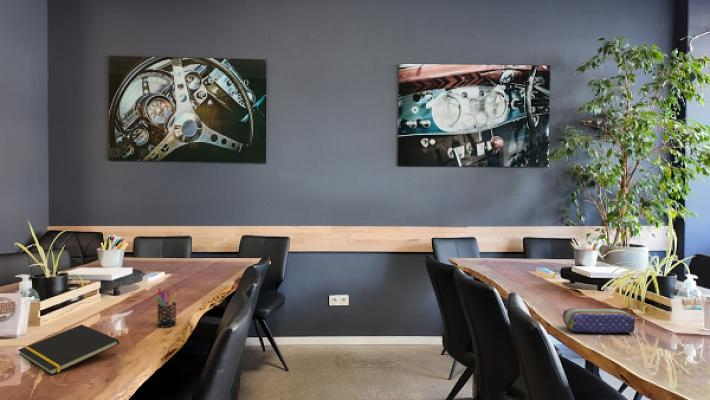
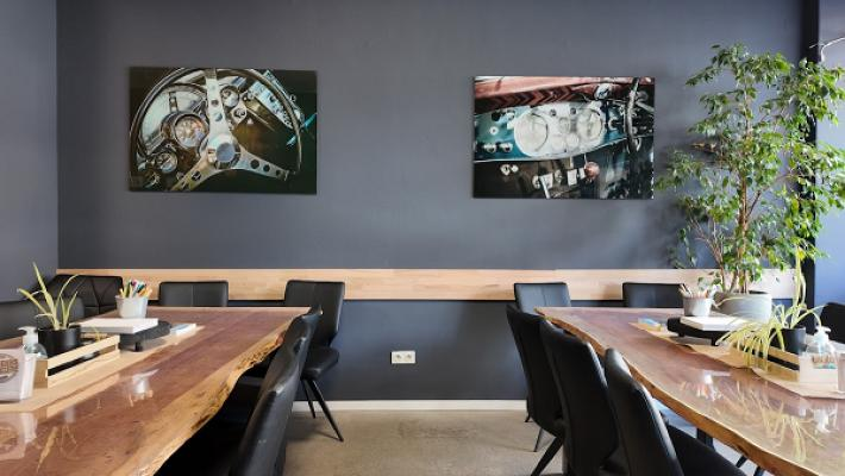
- pencil case [562,307,636,334]
- pen holder [155,287,177,328]
- notepad [17,324,120,376]
